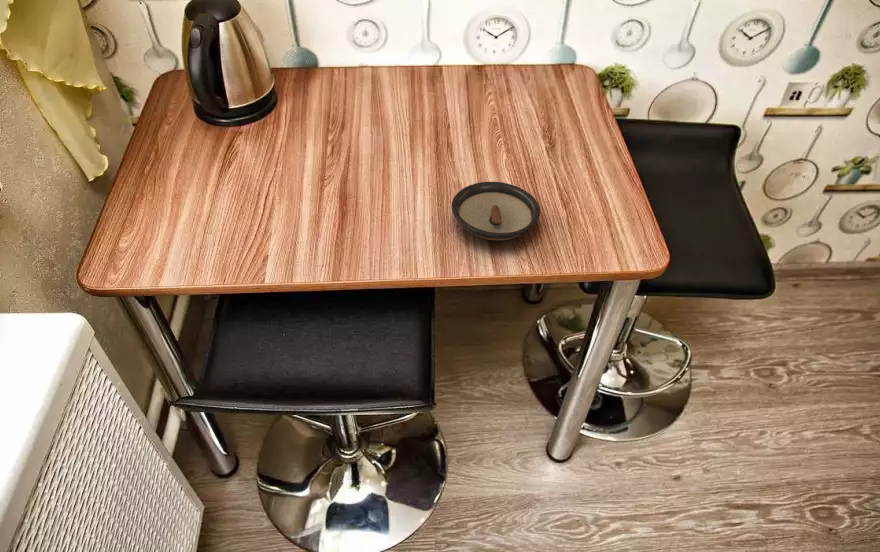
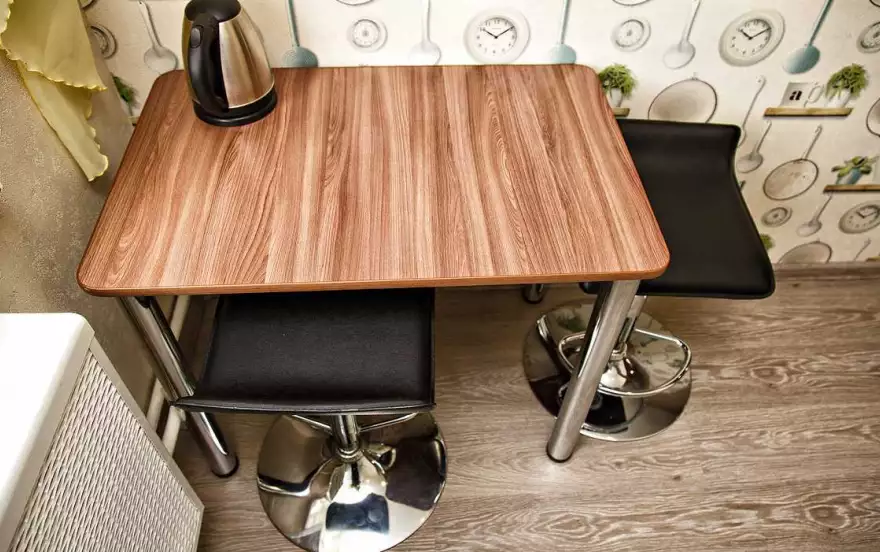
- saucer [450,181,541,241]
